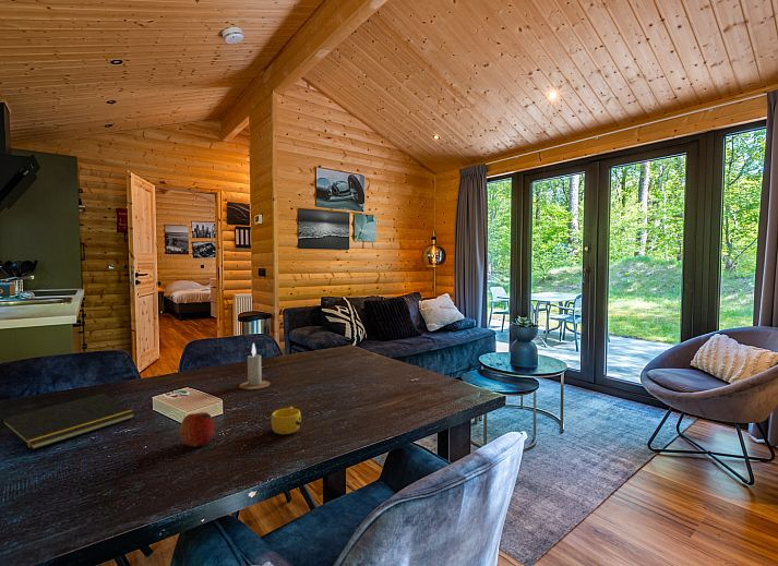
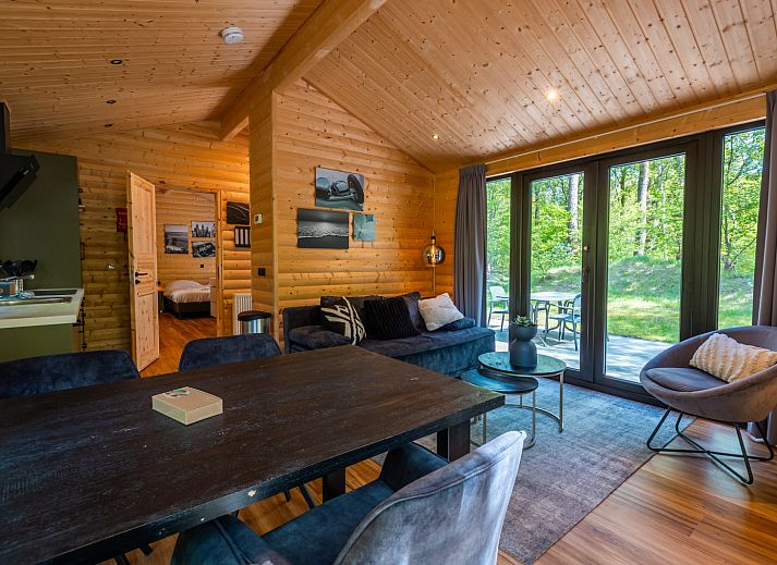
- cup [270,406,302,435]
- notepad [0,393,135,450]
- candle [238,342,271,390]
- fruit [179,411,215,447]
